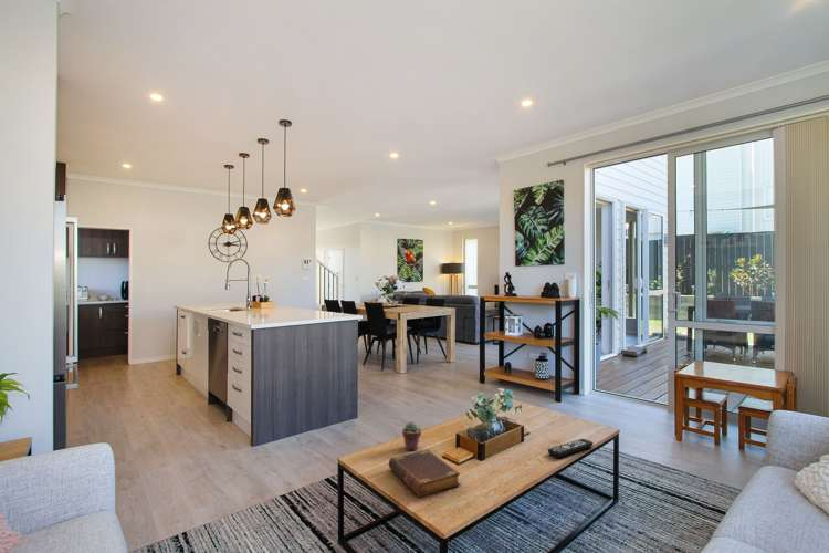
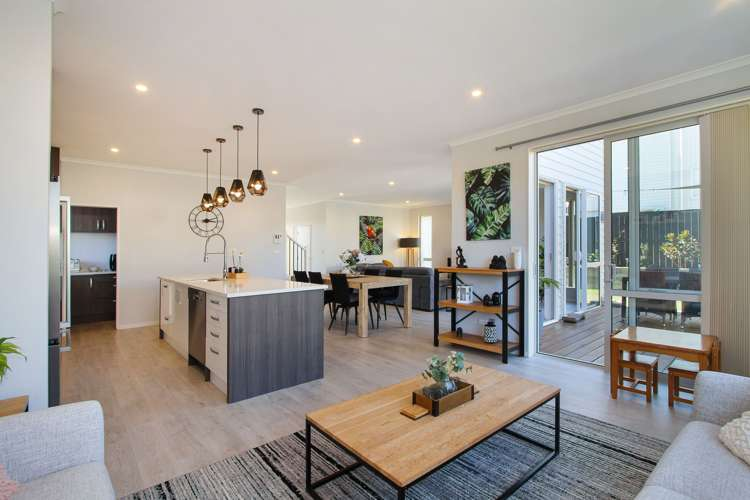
- book [388,449,461,498]
- remote control [547,438,594,458]
- potted succulent [401,421,422,451]
